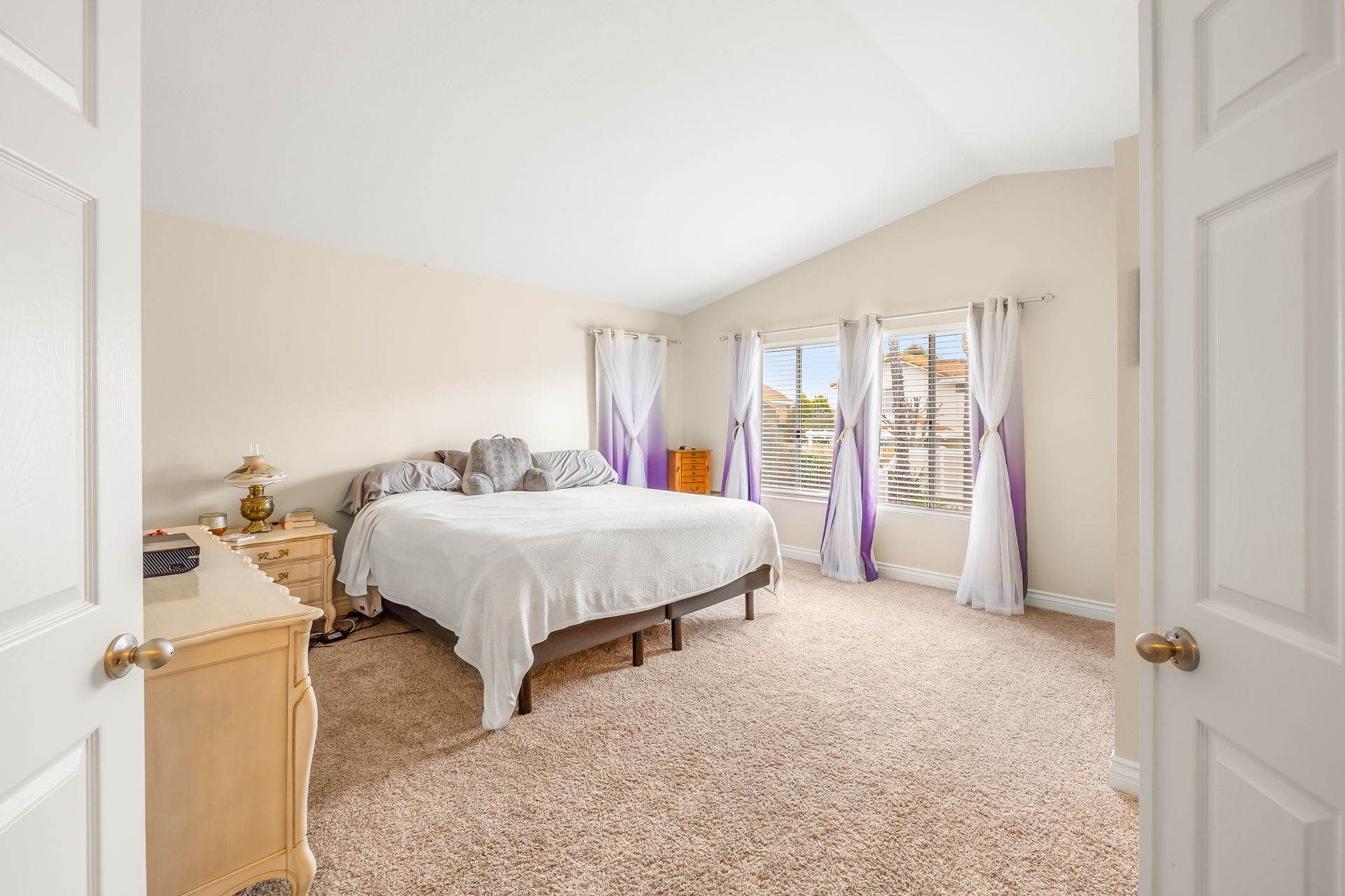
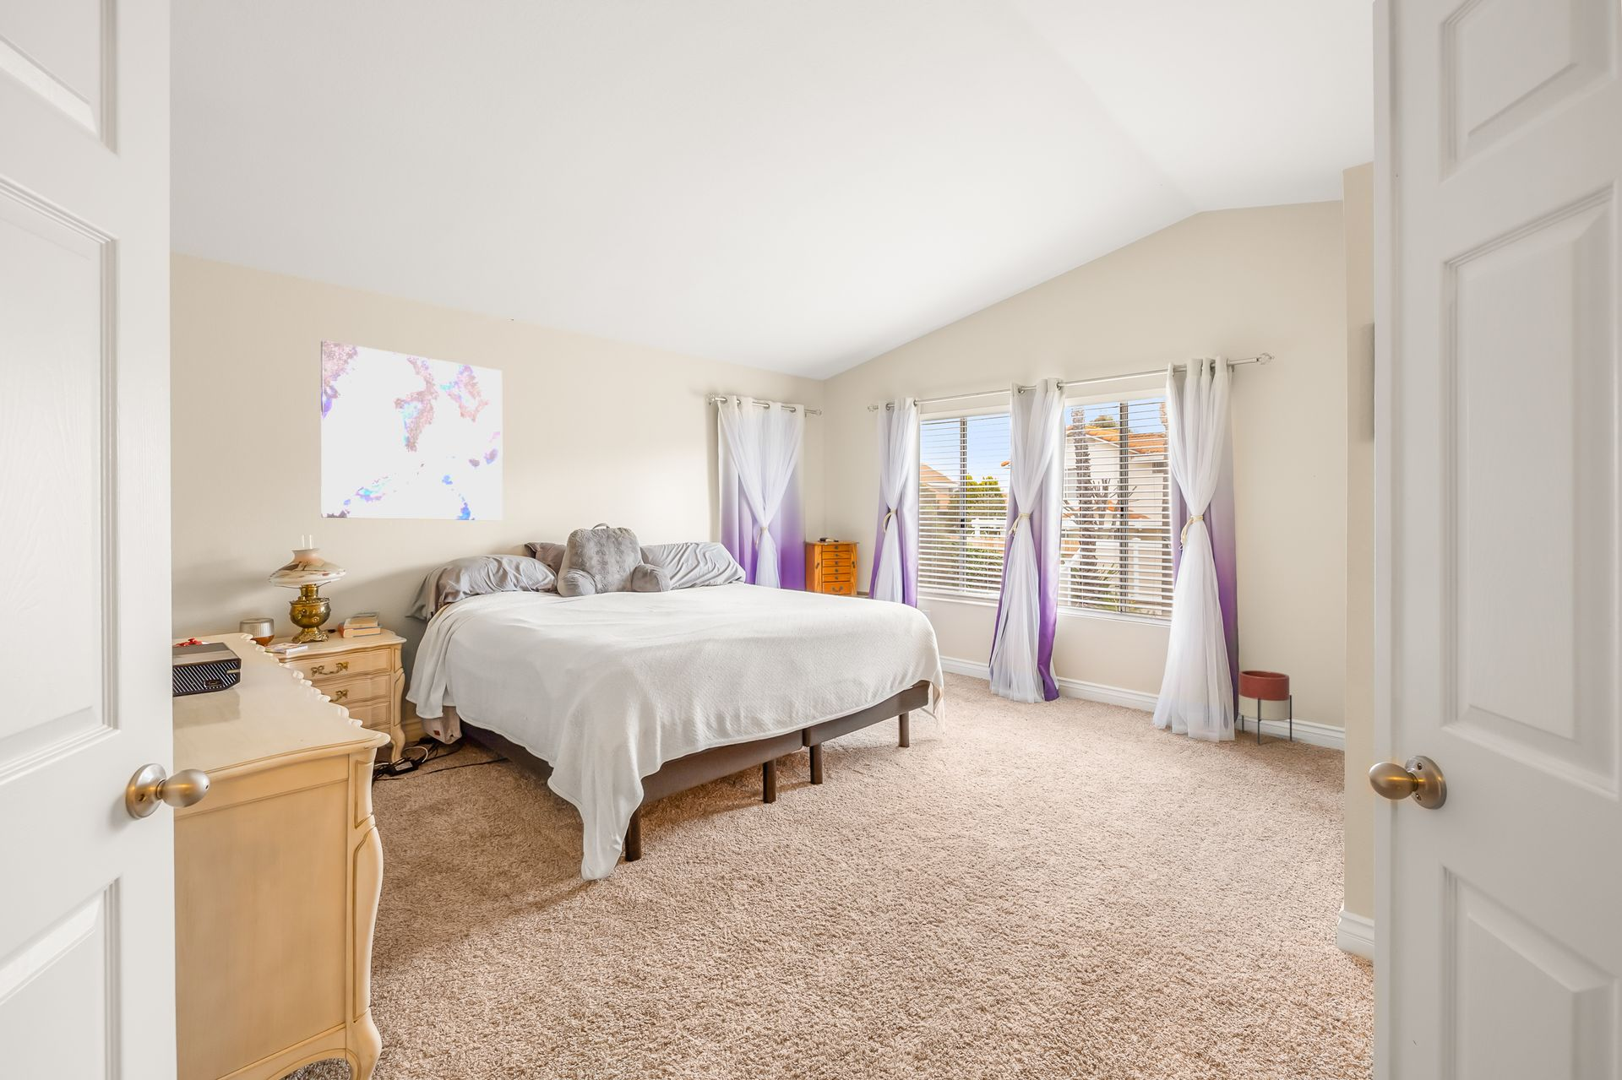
+ wall art [320,340,504,521]
+ planter [1237,670,1293,745]
